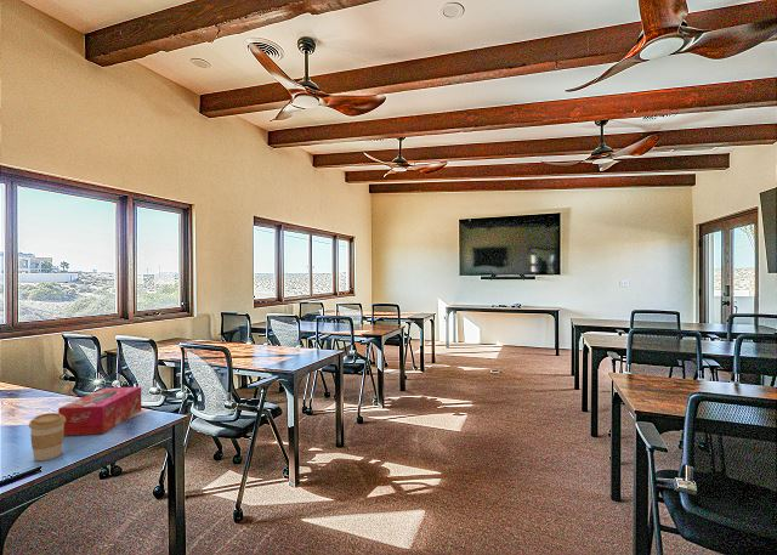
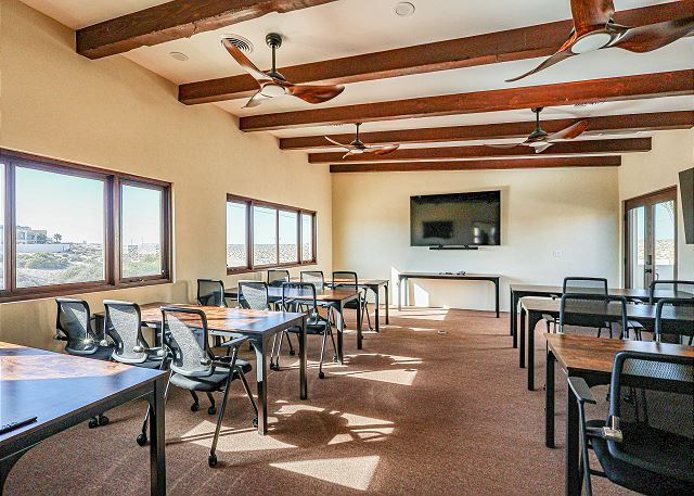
- coffee cup [28,412,66,461]
- tissue box [57,386,142,437]
